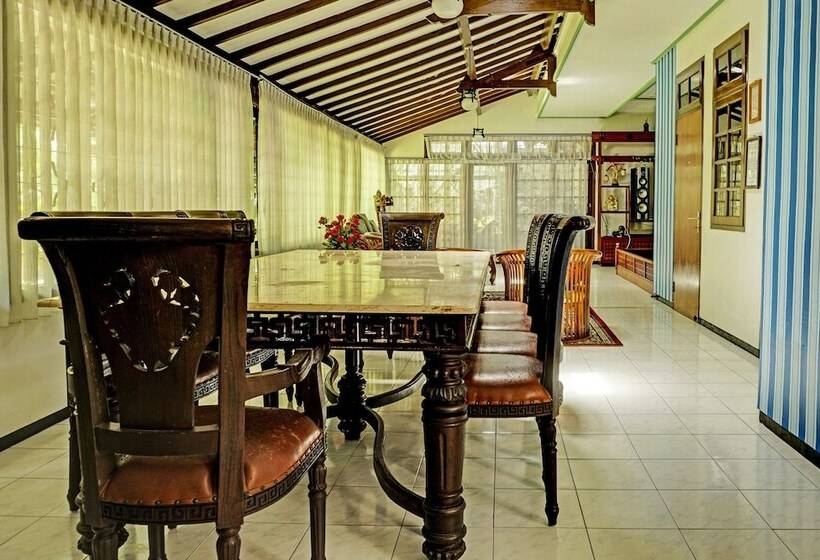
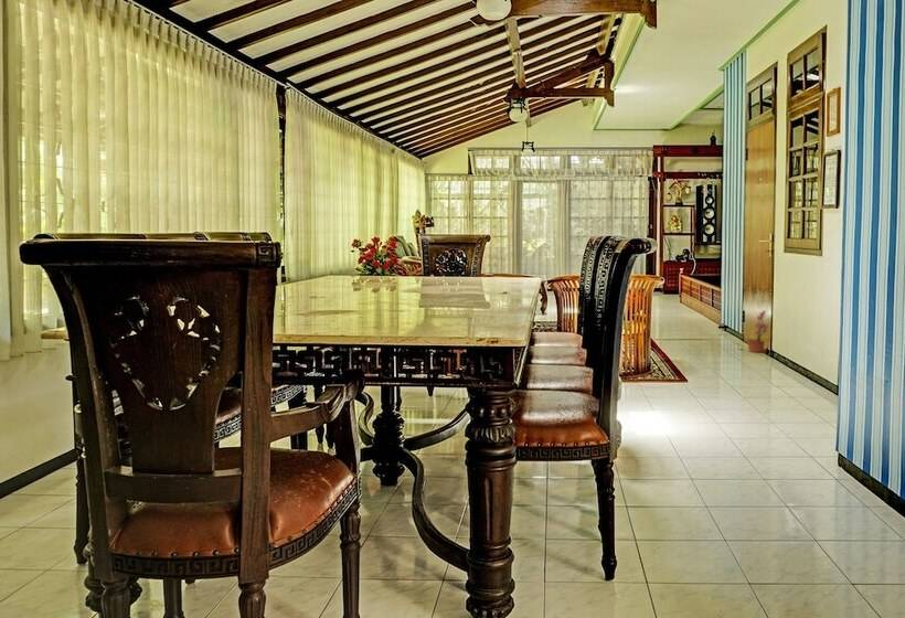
+ potted plant [737,309,769,354]
